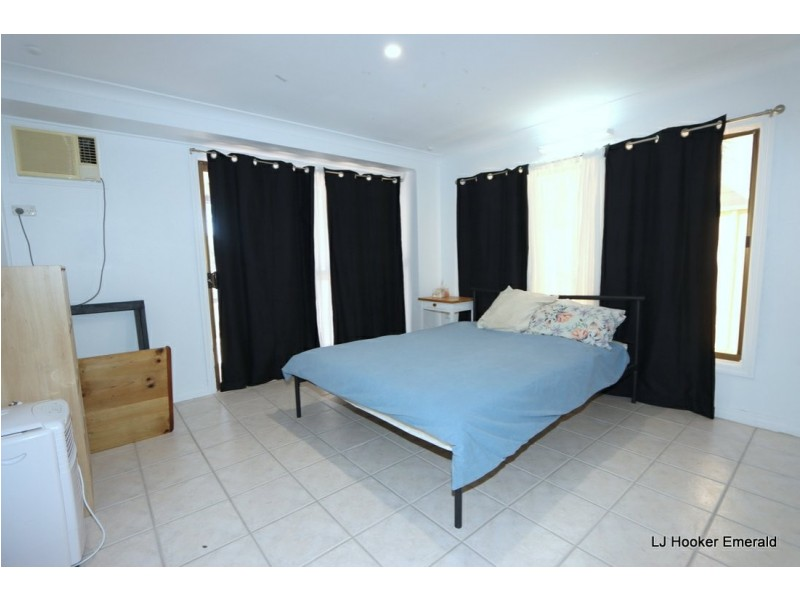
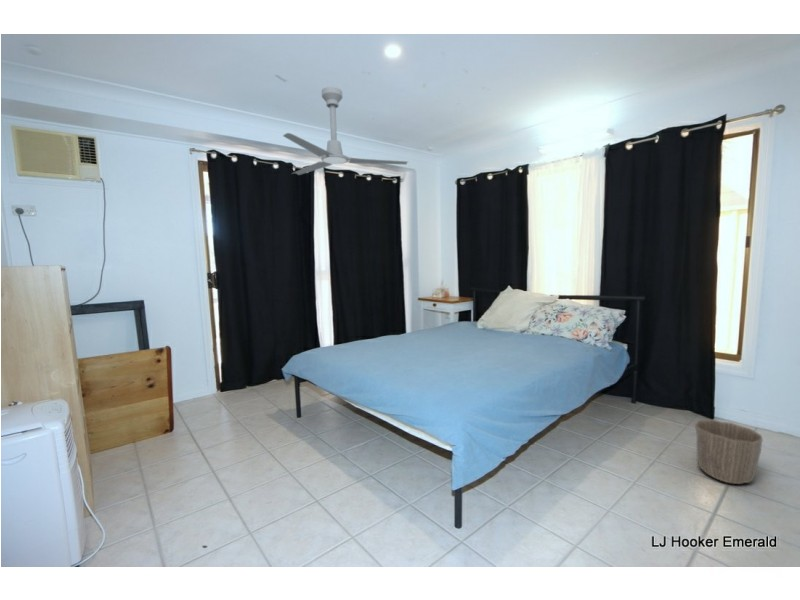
+ ceiling fan [282,86,409,176]
+ waste basket [694,419,764,485]
